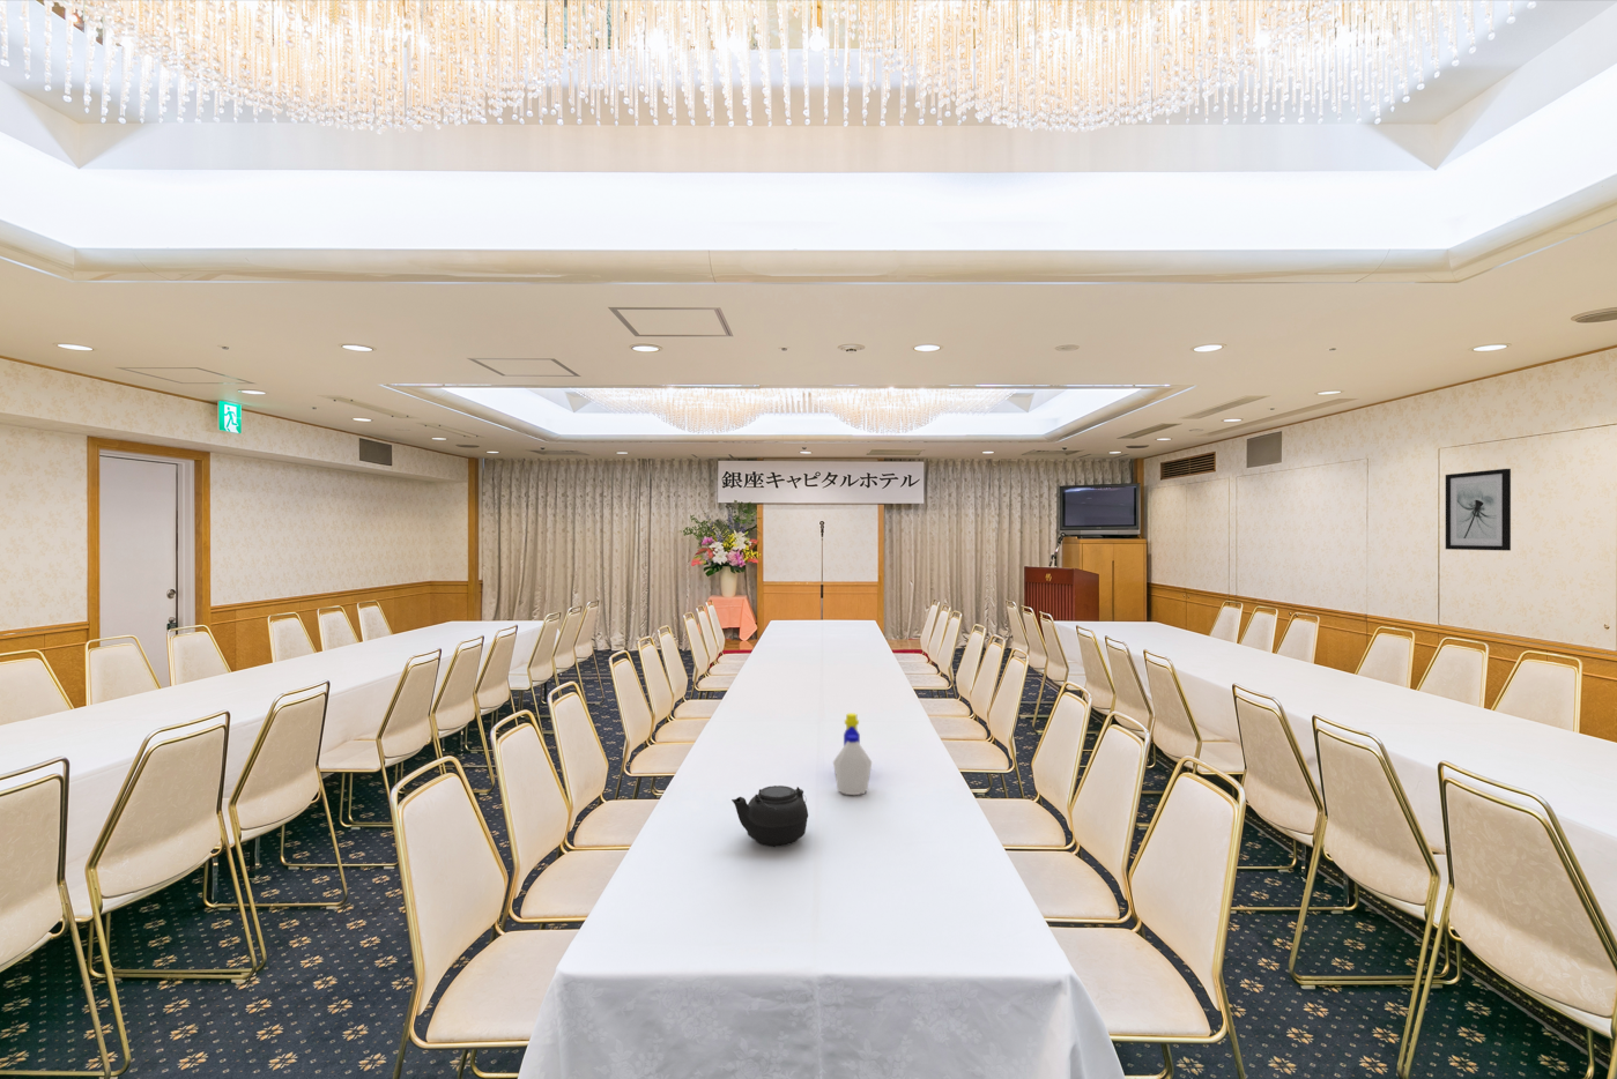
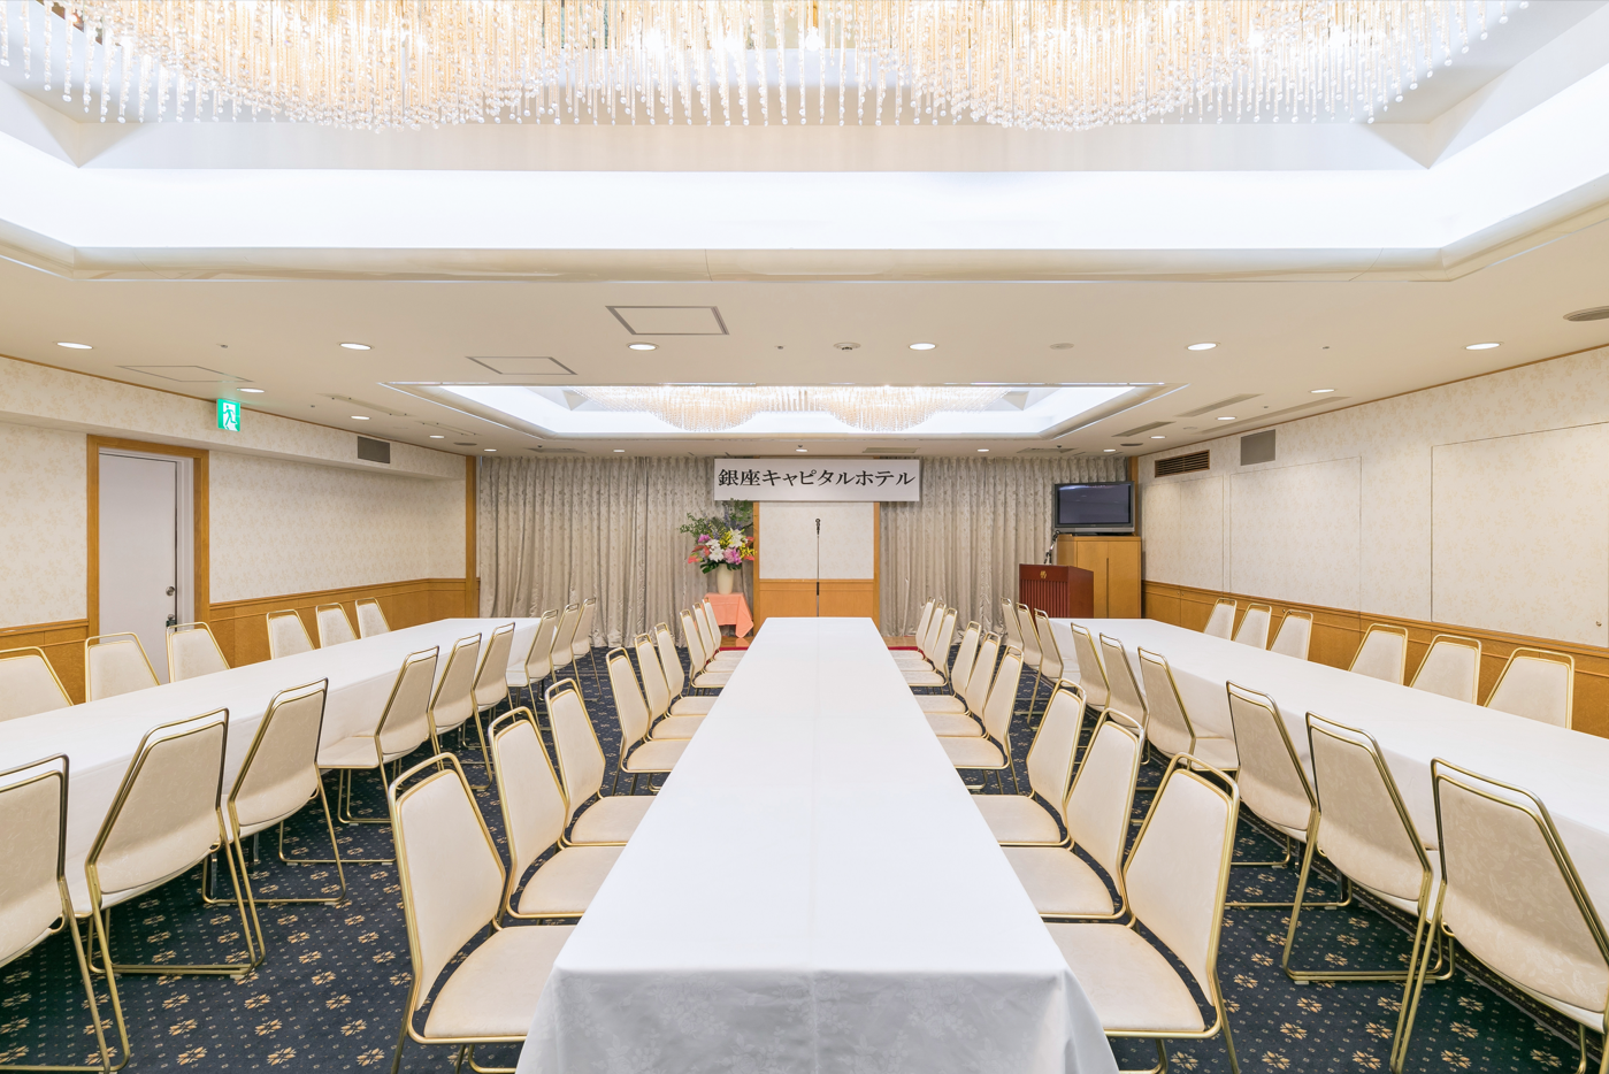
- wall art [1445,468,1512,553]
- bottle [833,712,872,796]
- teapot [730,784,808,848]
